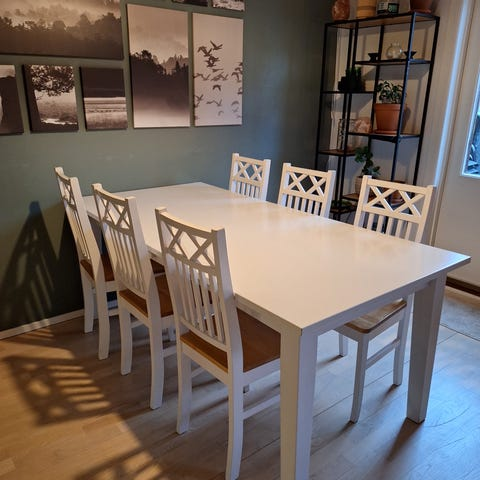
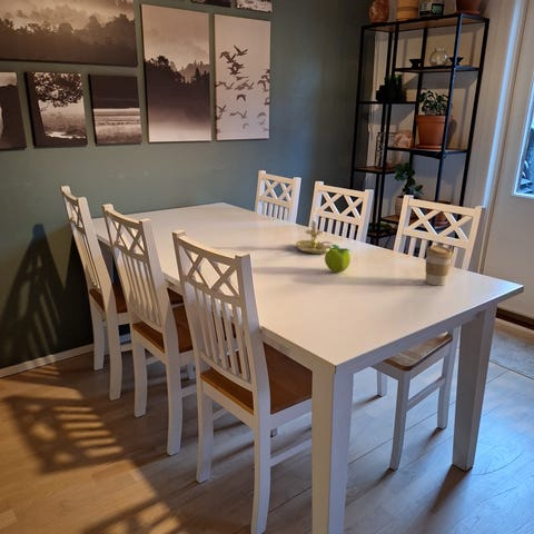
+ fruit [324,244,352,274]
+ coffee cup [425,245,454,286]
+ candle holder [295,209,334,255]
